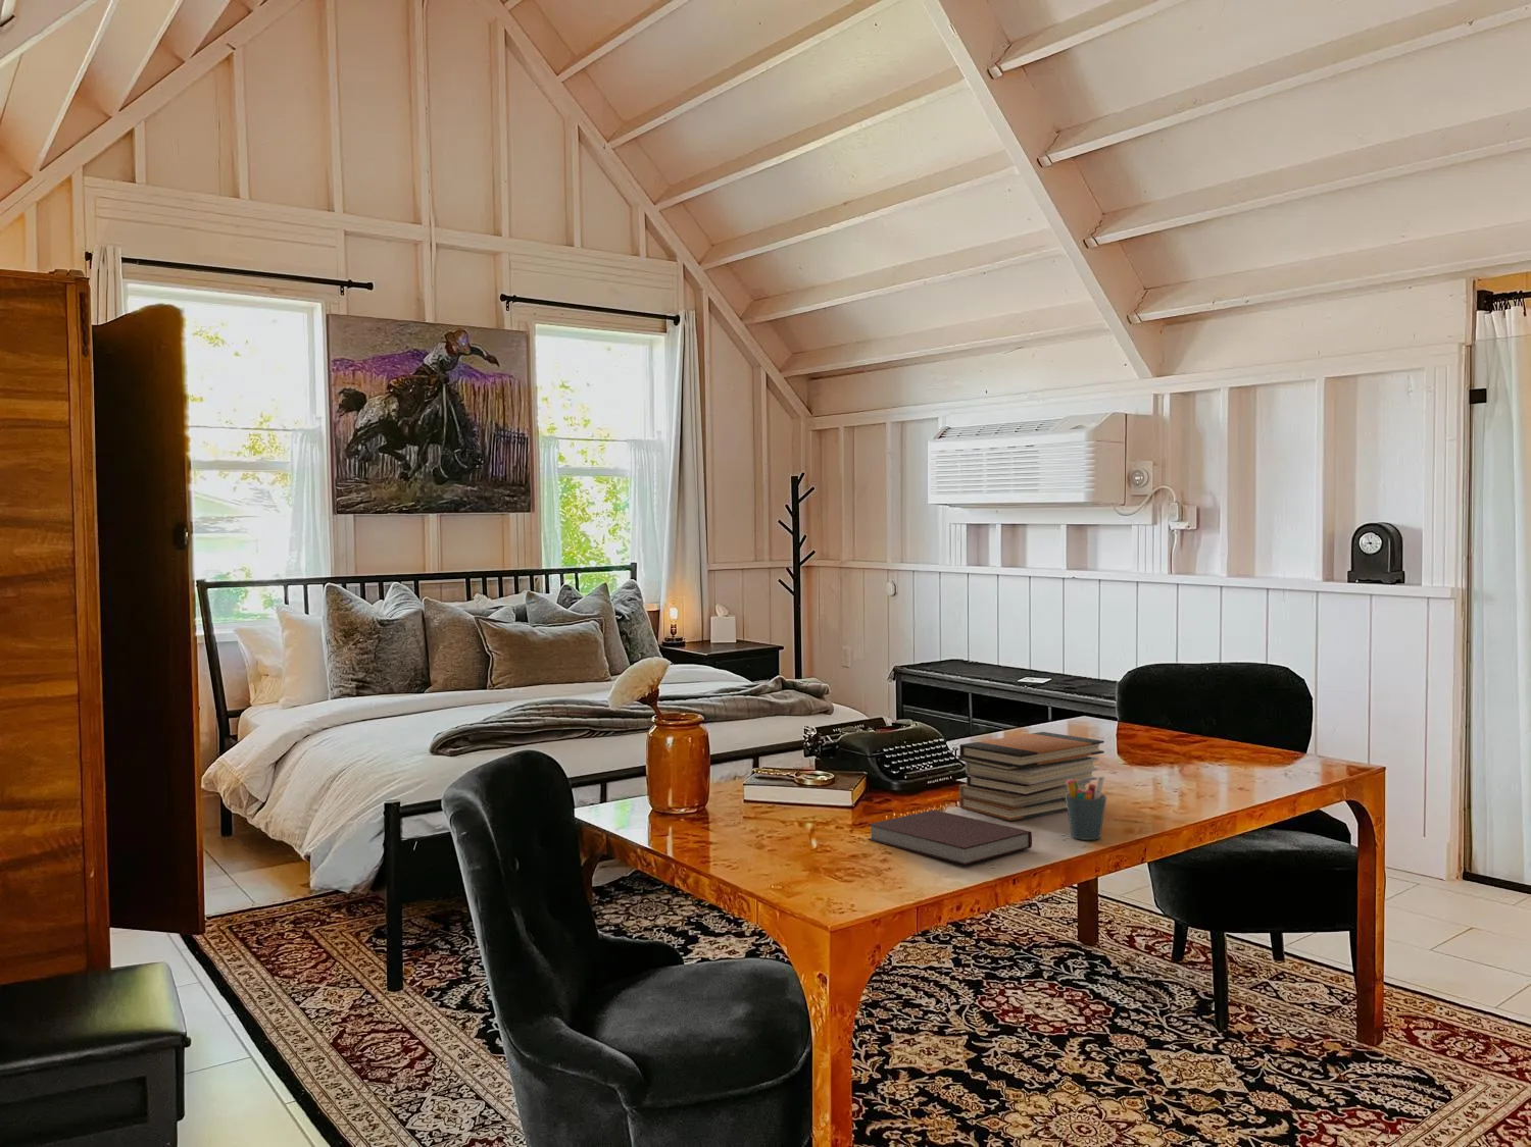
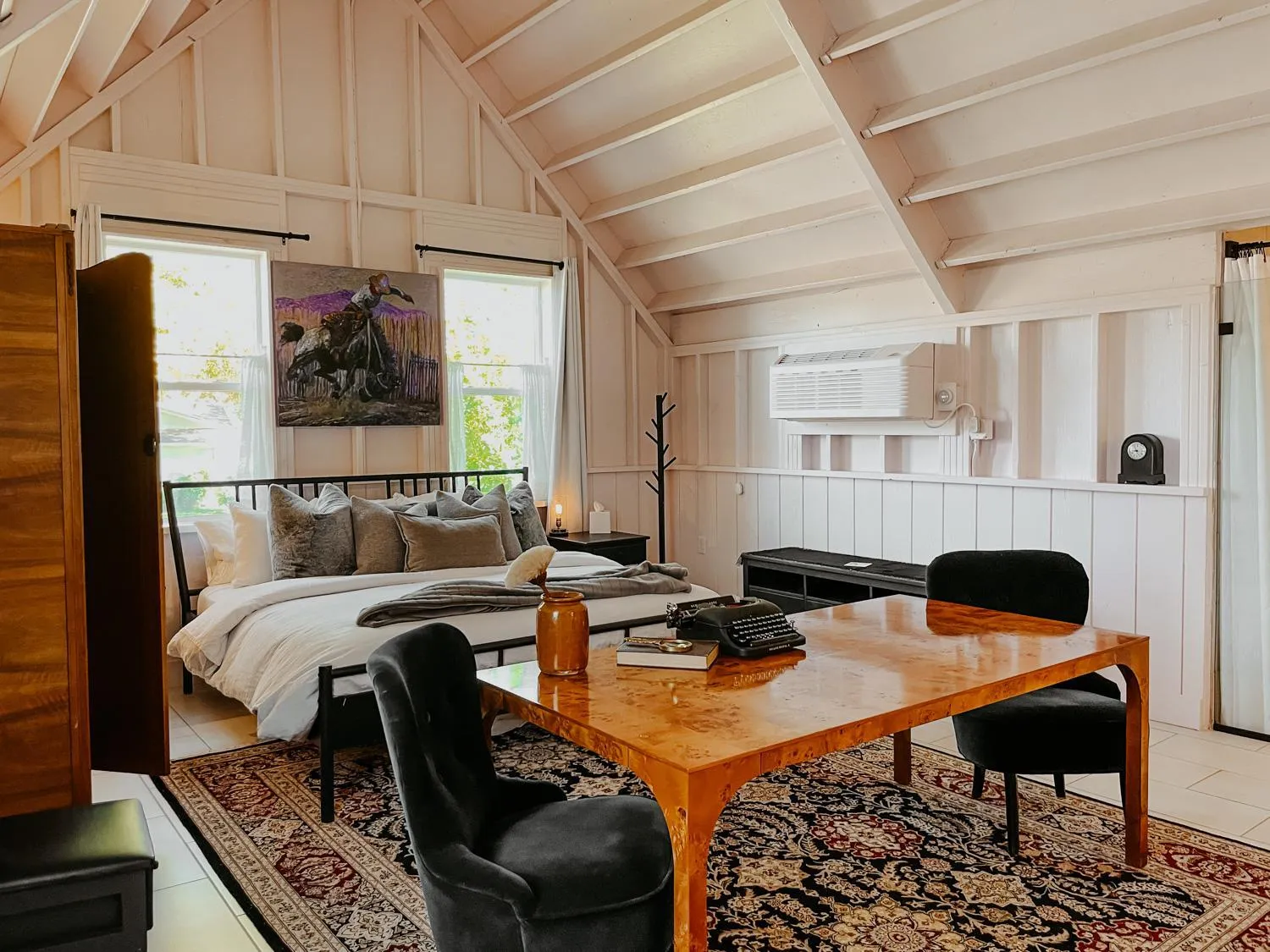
- book stack [957,731,1105,822]
- notebook [867,808,1033,866]
- pen holder [1066,776,1108,841]
